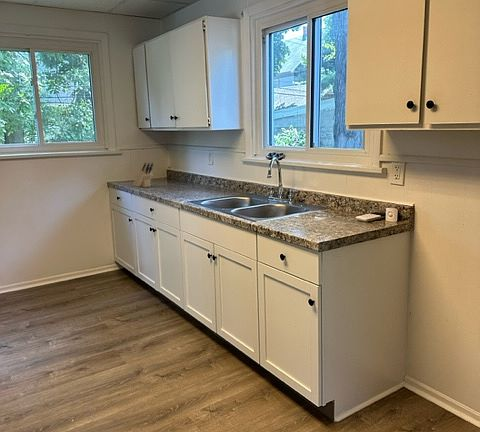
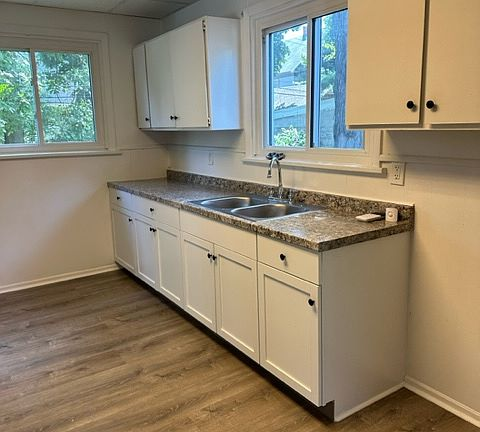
- knife block [132,162,154,188]
